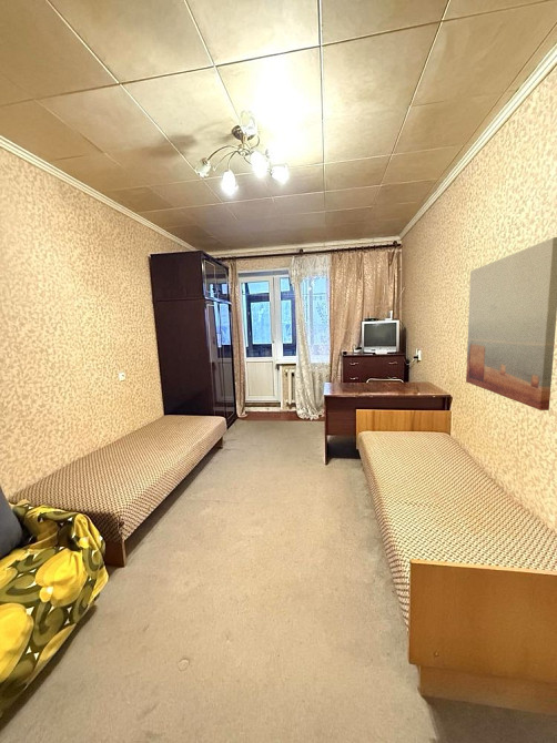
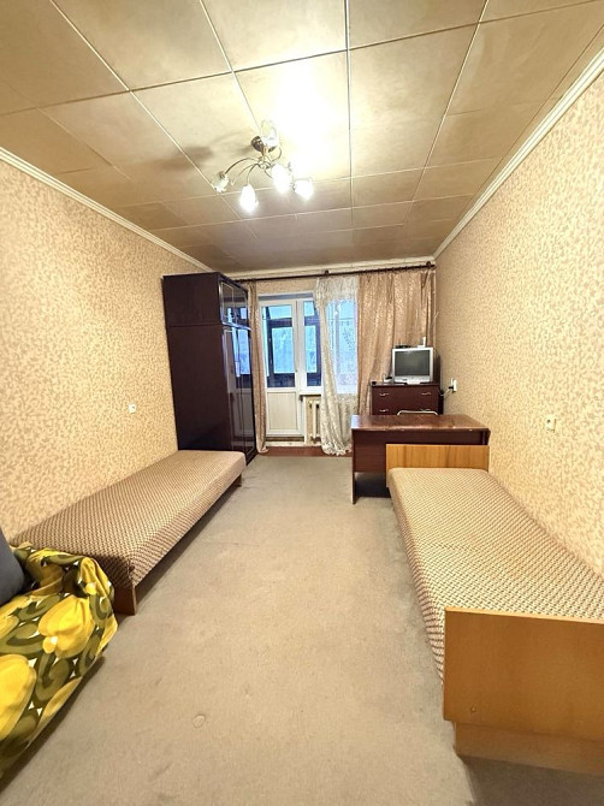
- wall art [465,236,557,411]
